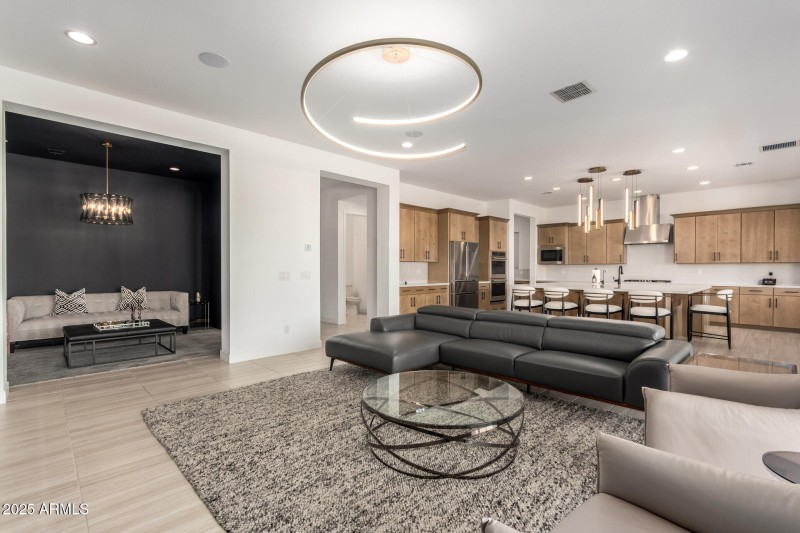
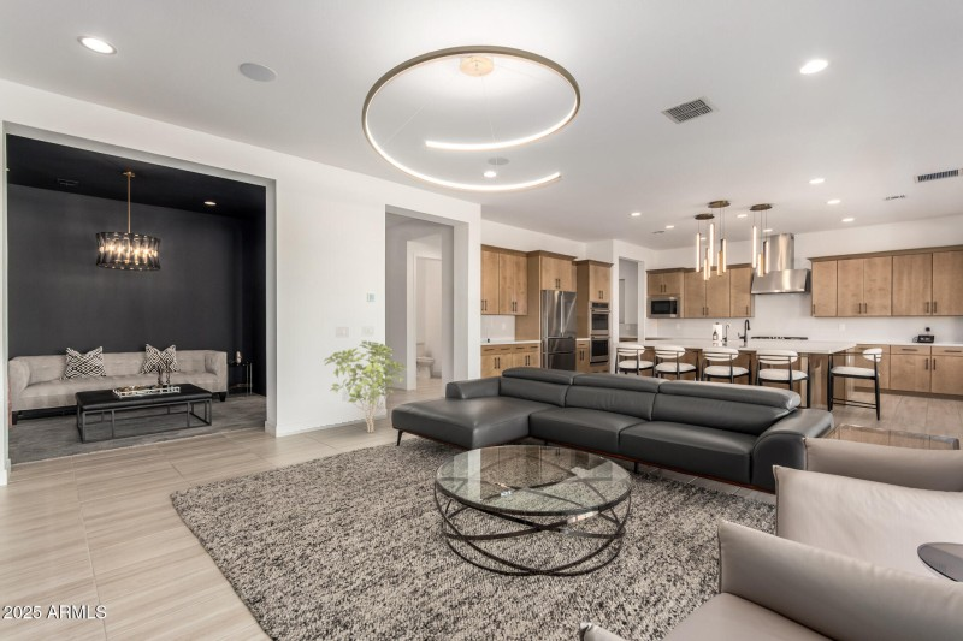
+ shrub [323,339,408,434]
